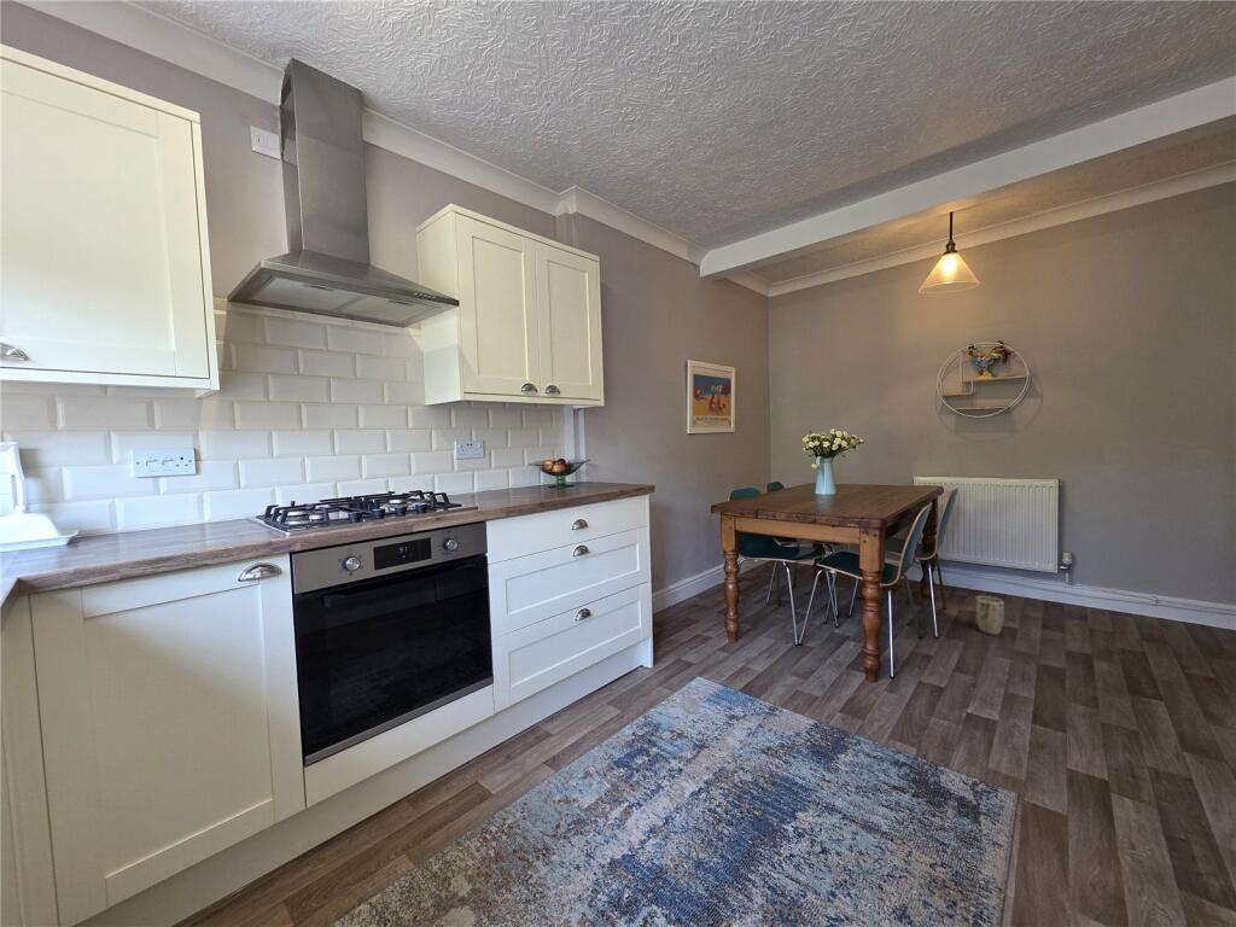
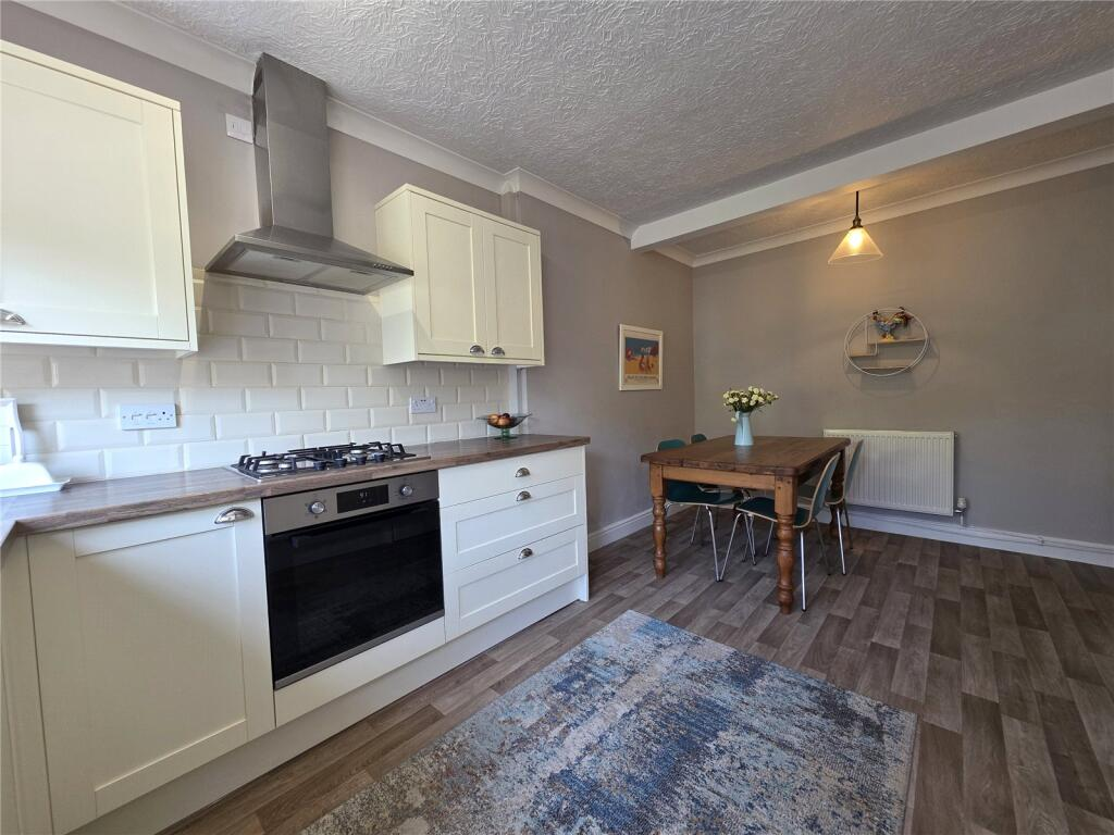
- plant pot [974,595,1005,636]
